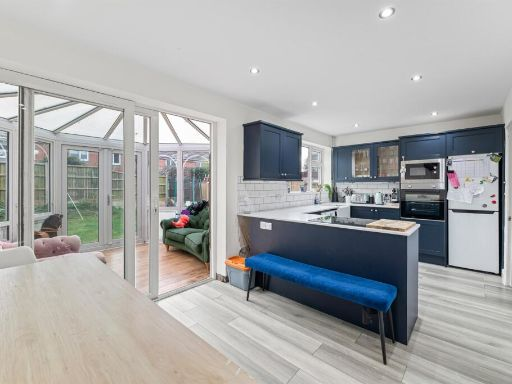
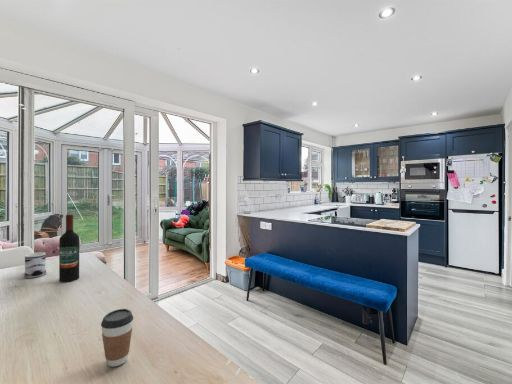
+ coffee cup [100,308,134,368]
+ wine bottle [58,214,80,283]
+ mug [23,251,47,279]
